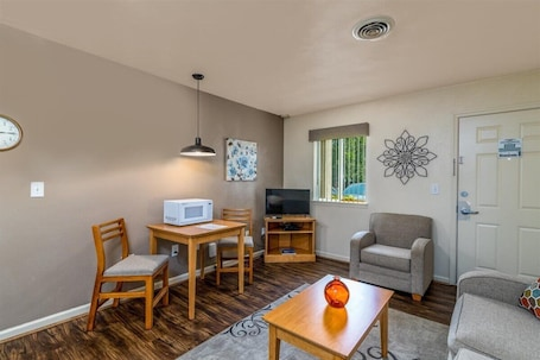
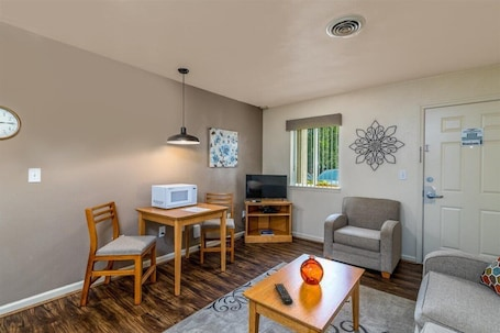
+ remote control [274,282,293,306]
